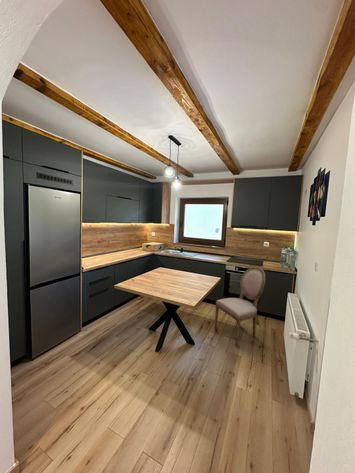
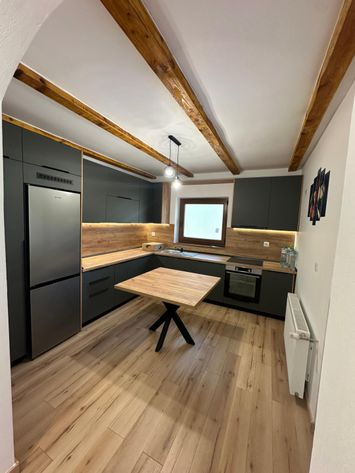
- dining chair [214,267,266,347]
